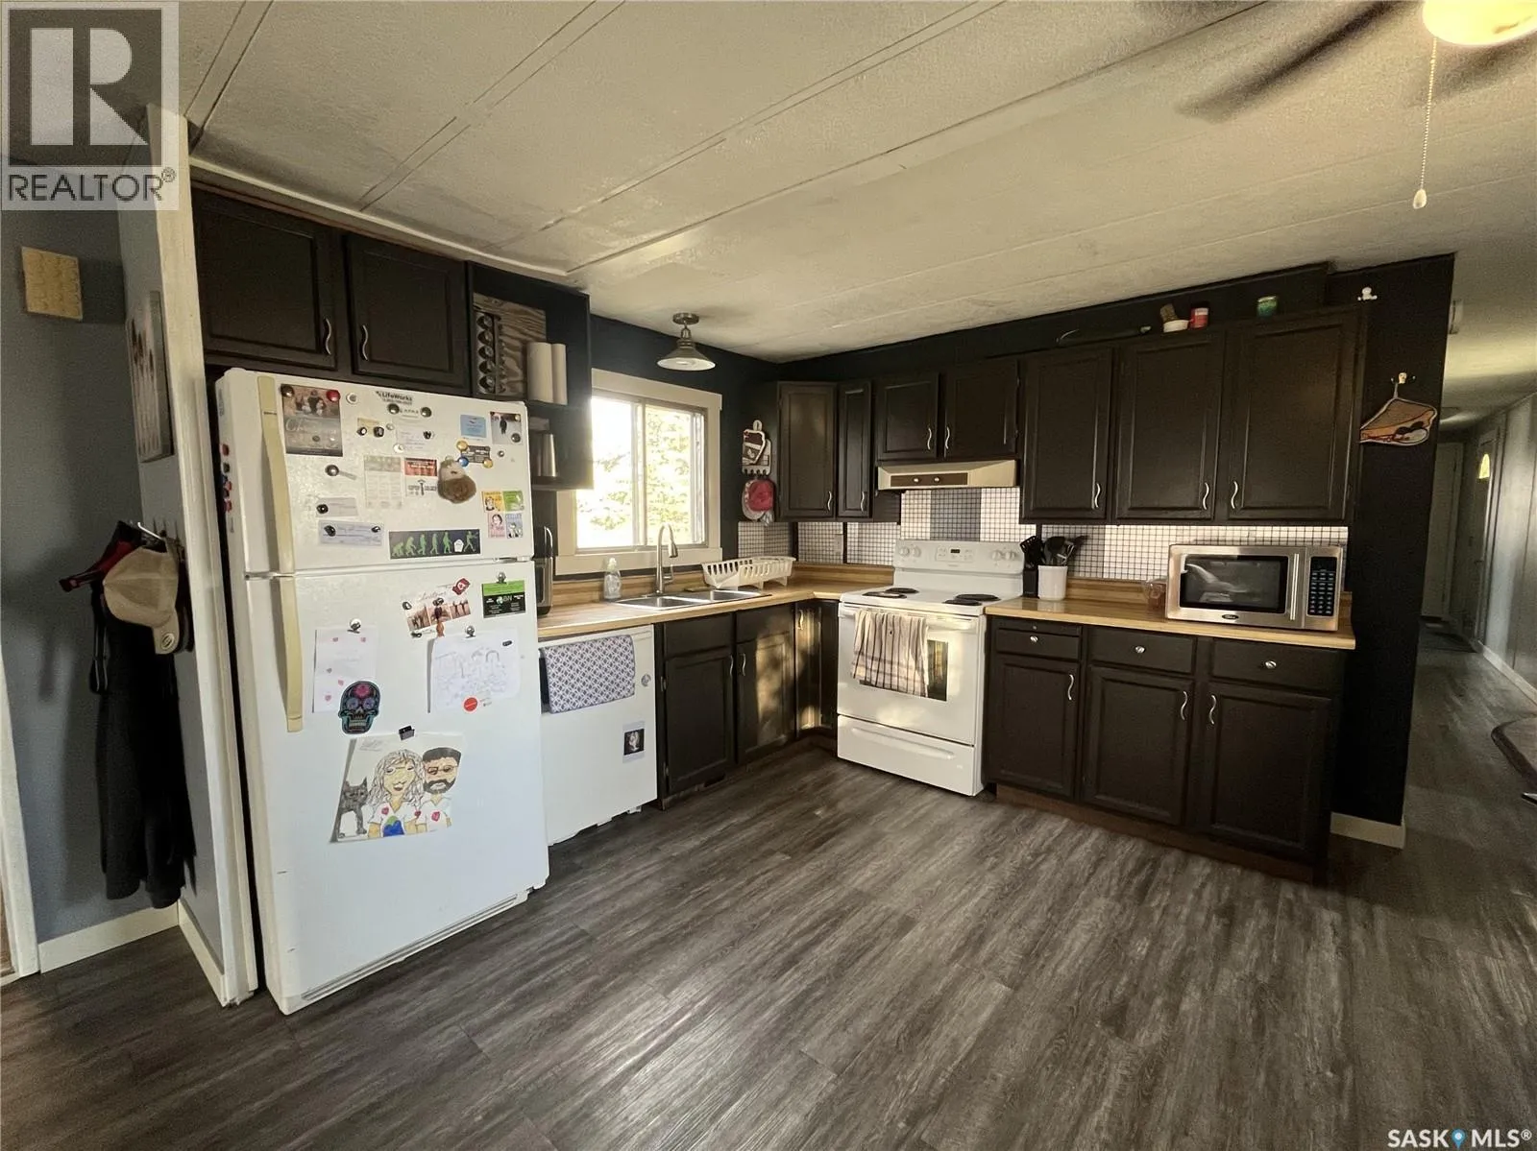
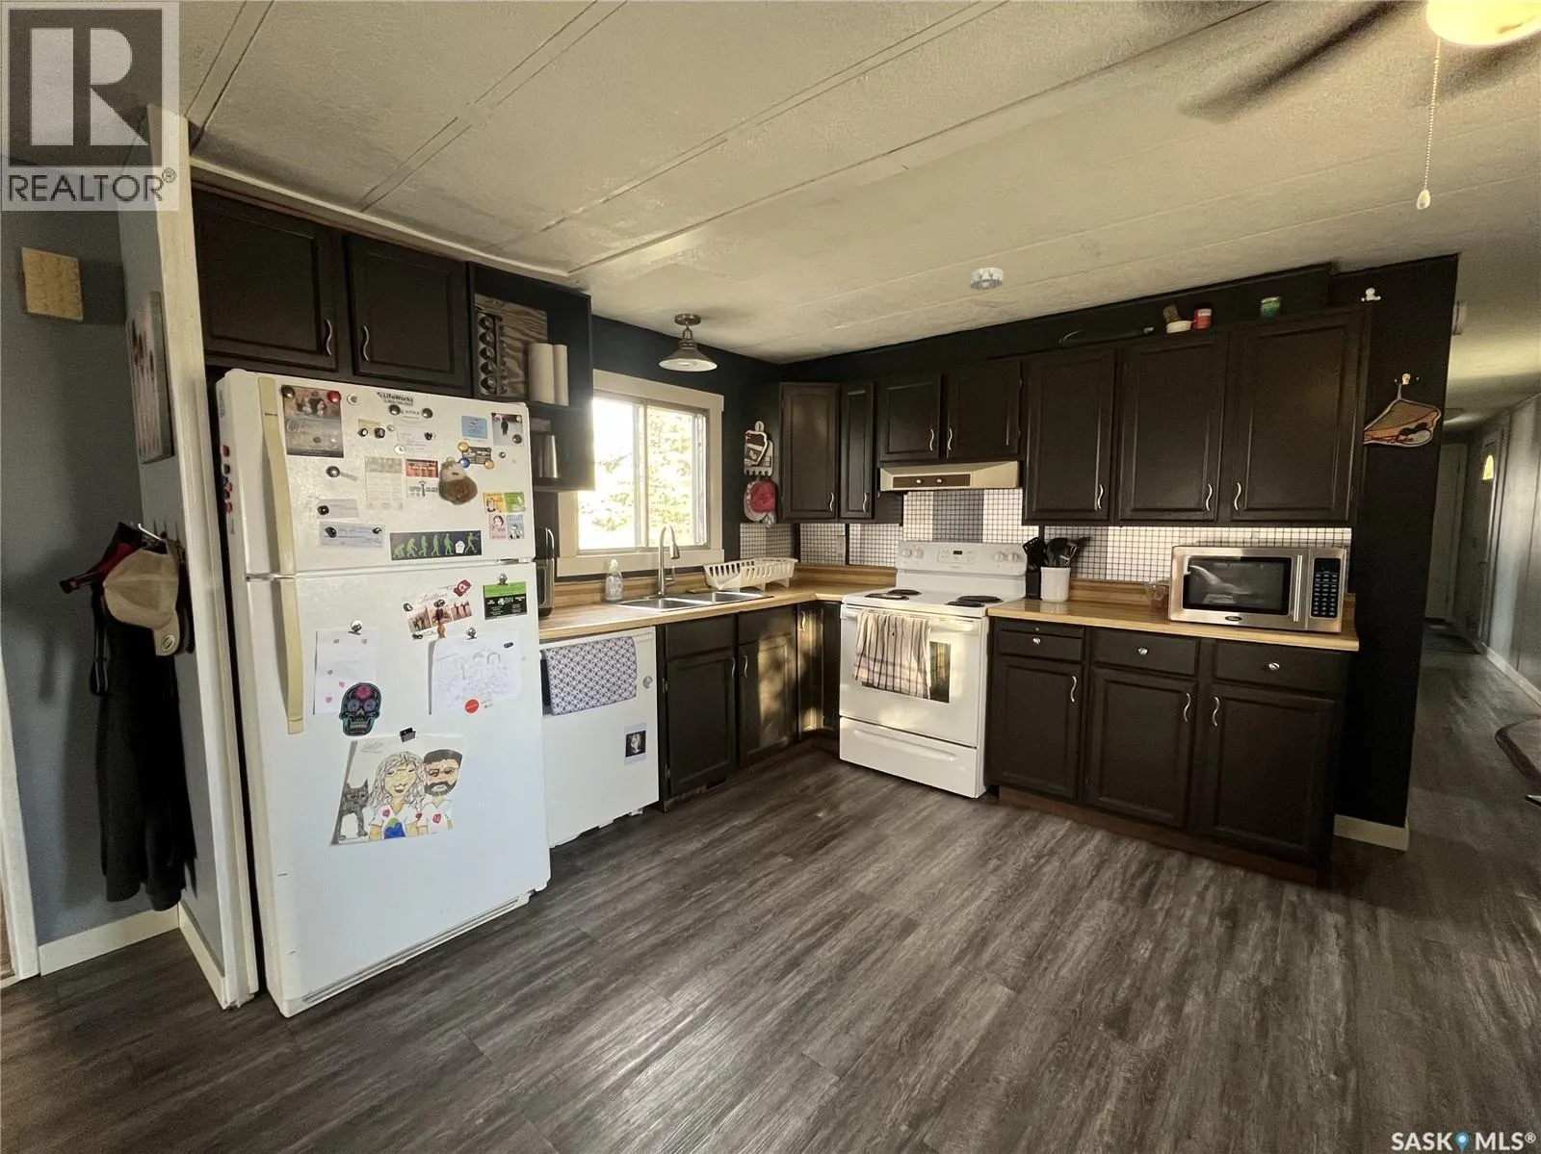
+ smoke detector [969,267,1005,292]
